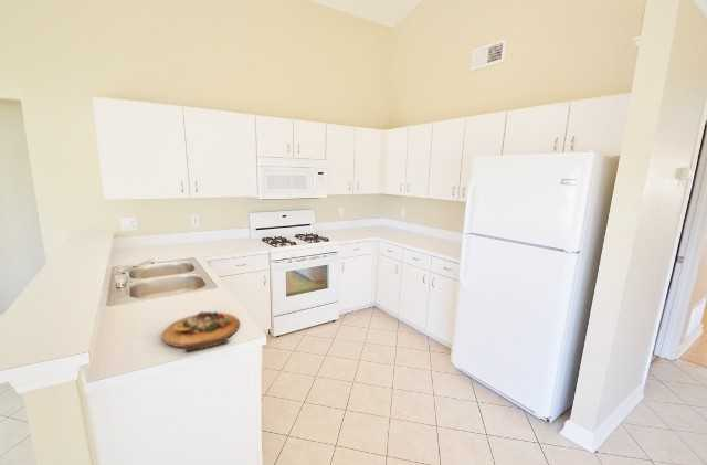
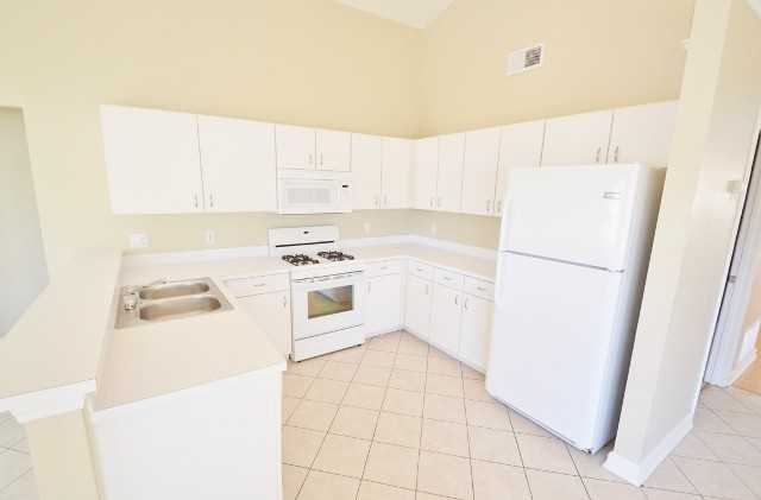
- cutting board [161,310,241,352]
